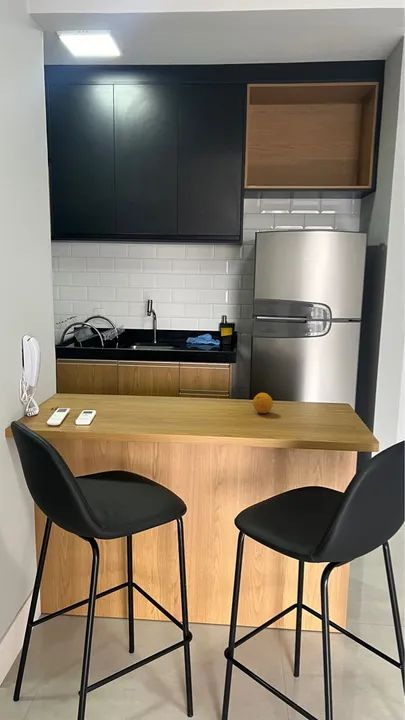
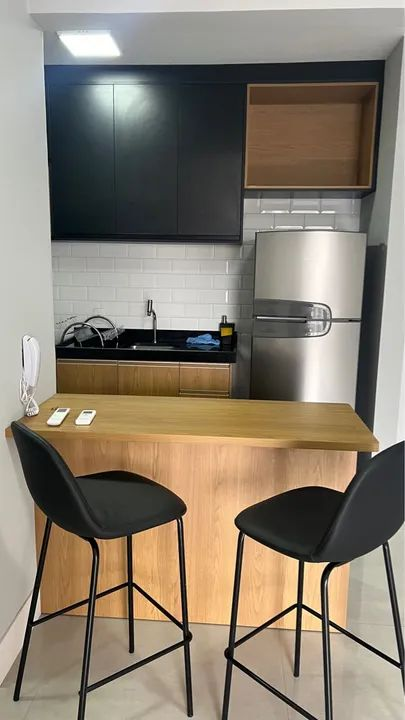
- fruit [252,392,274,414]
